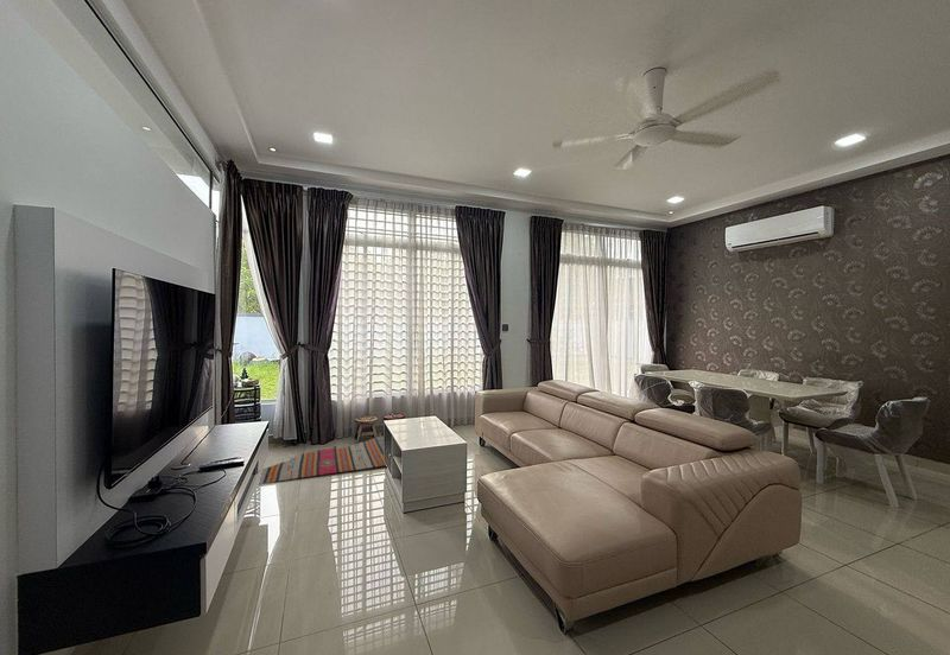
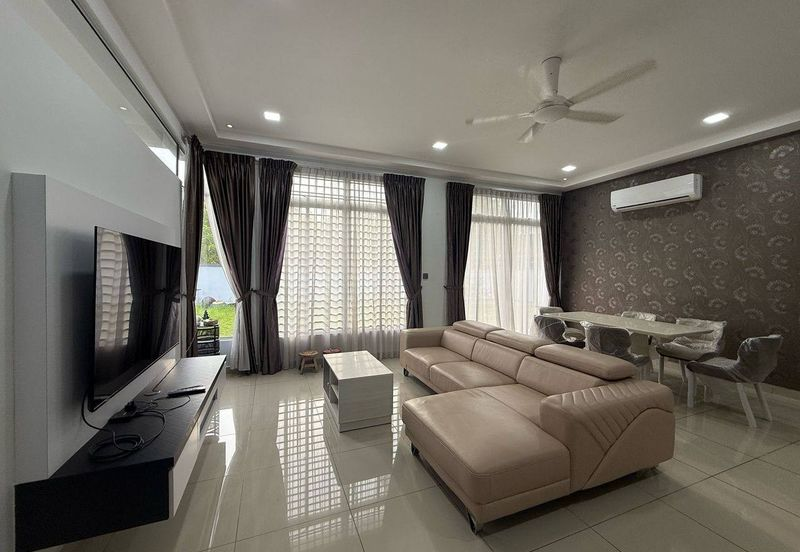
- rug [258,434,387,485]
